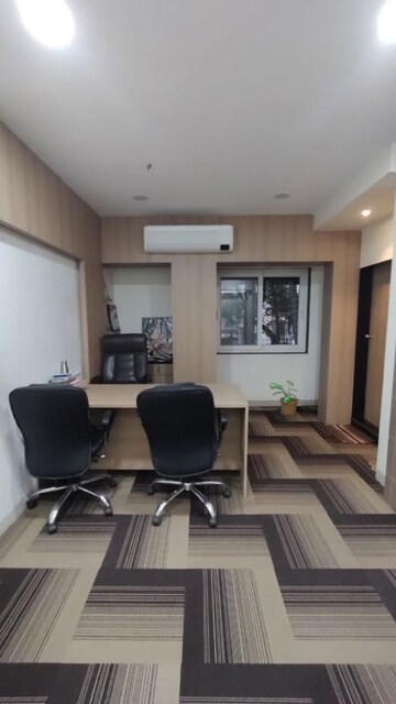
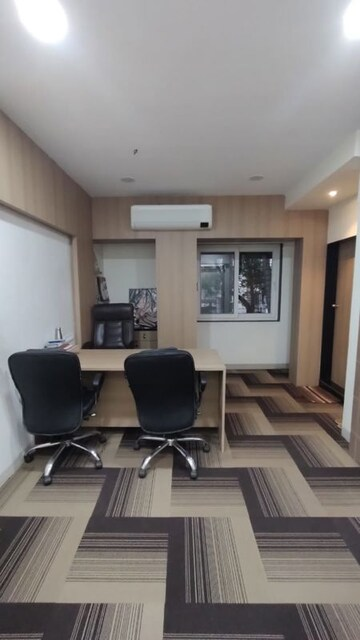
- potted plant [268,380,300,417]
